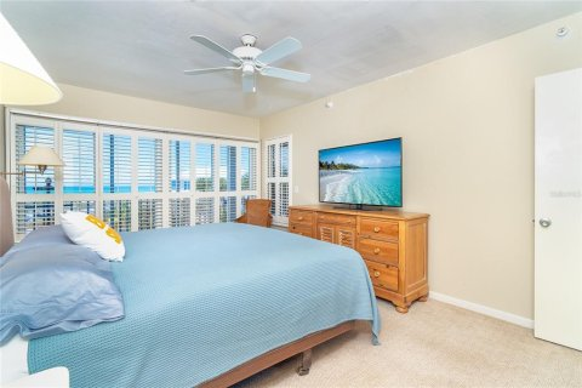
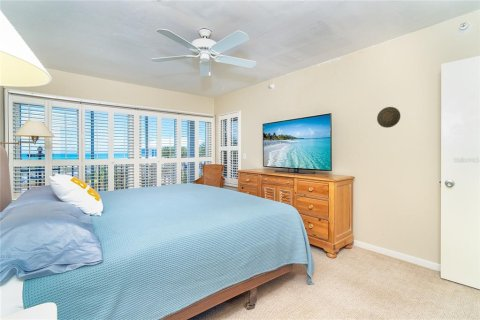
+ decorative plate [376,106,401,129]
